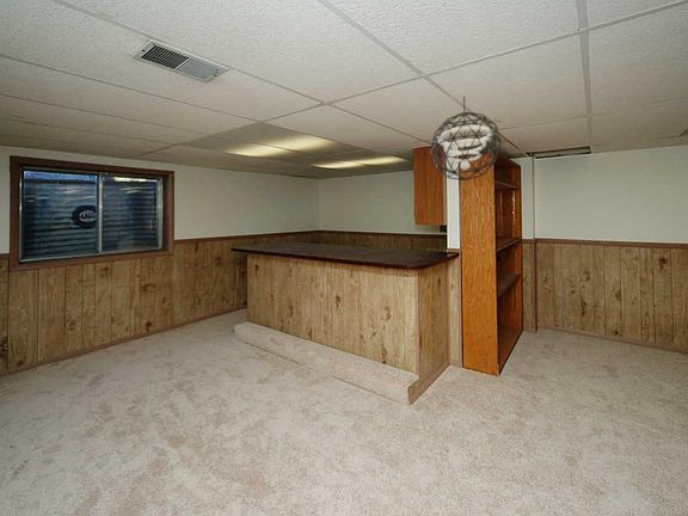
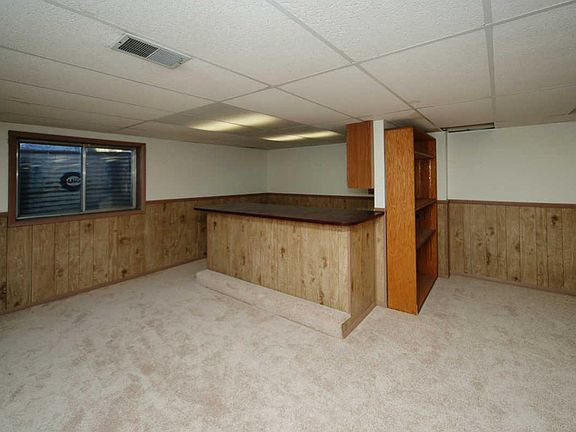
- pendant light [430,94,503,182]
